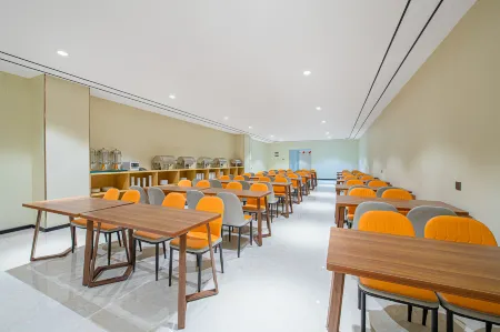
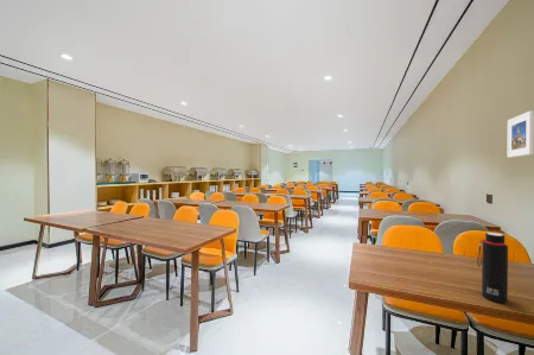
+ water bottle [476,232,509,304]
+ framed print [506,109,534,159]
